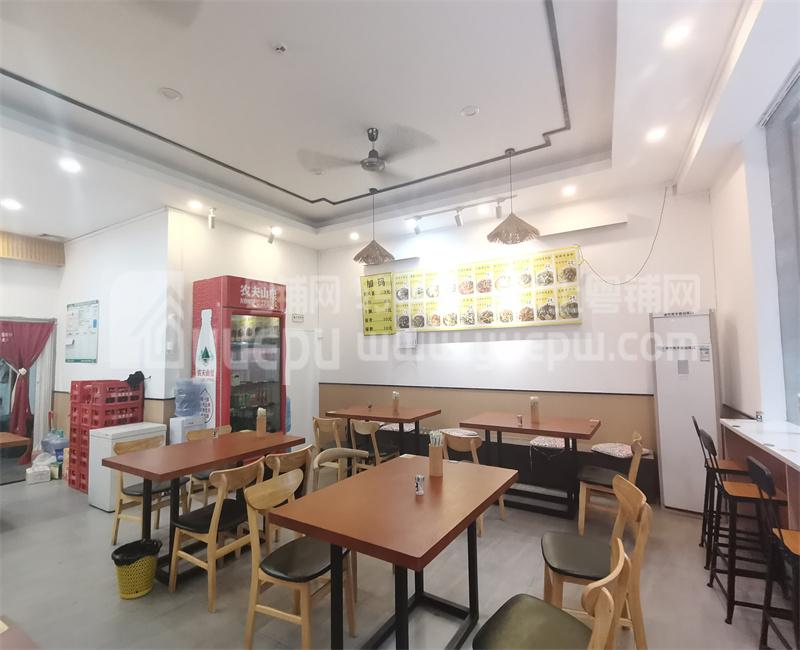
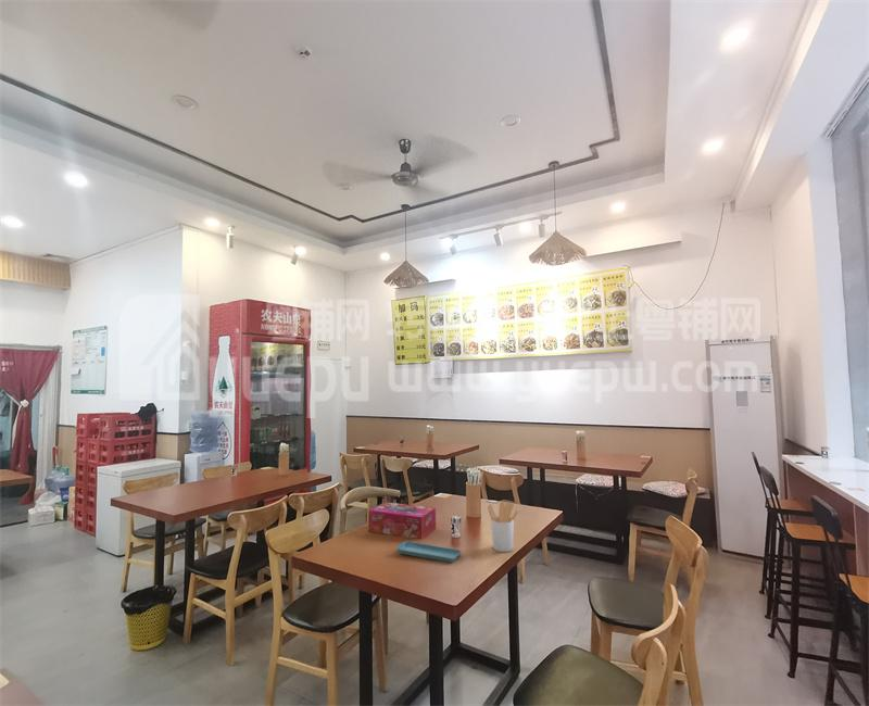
+ utensil holder [487,500,519,553]
+ tissue box [367,501,437,540]
+ saucer [395,540,463,564]
